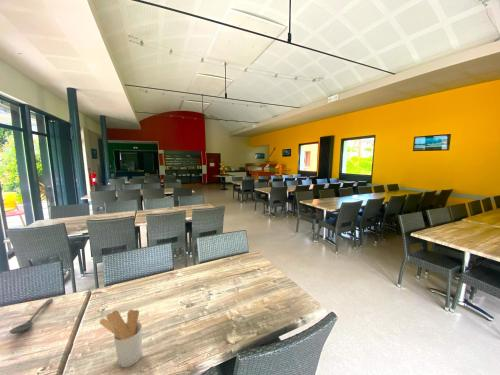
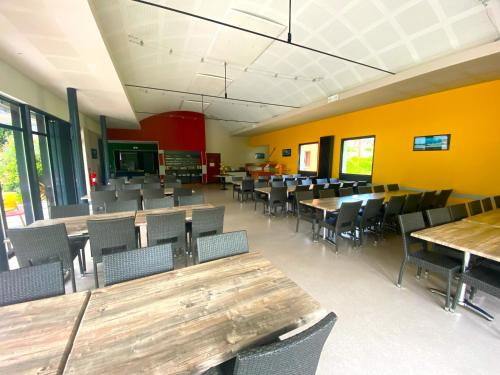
- utensil holder [99,309,143,368]
- stirrer [8,297,54,335]
